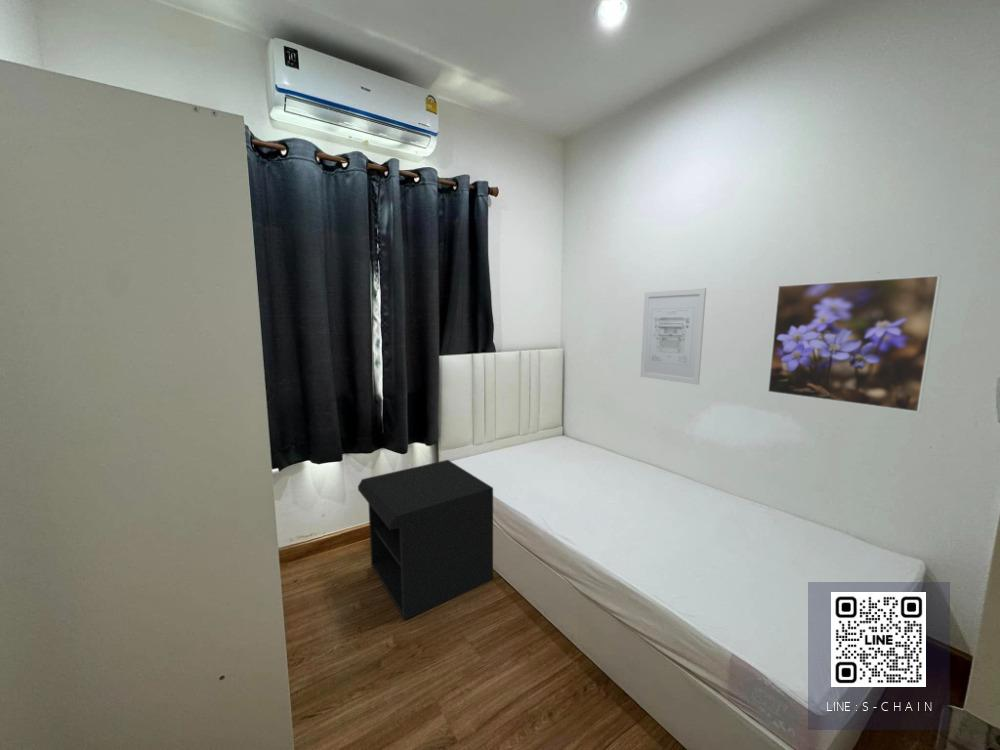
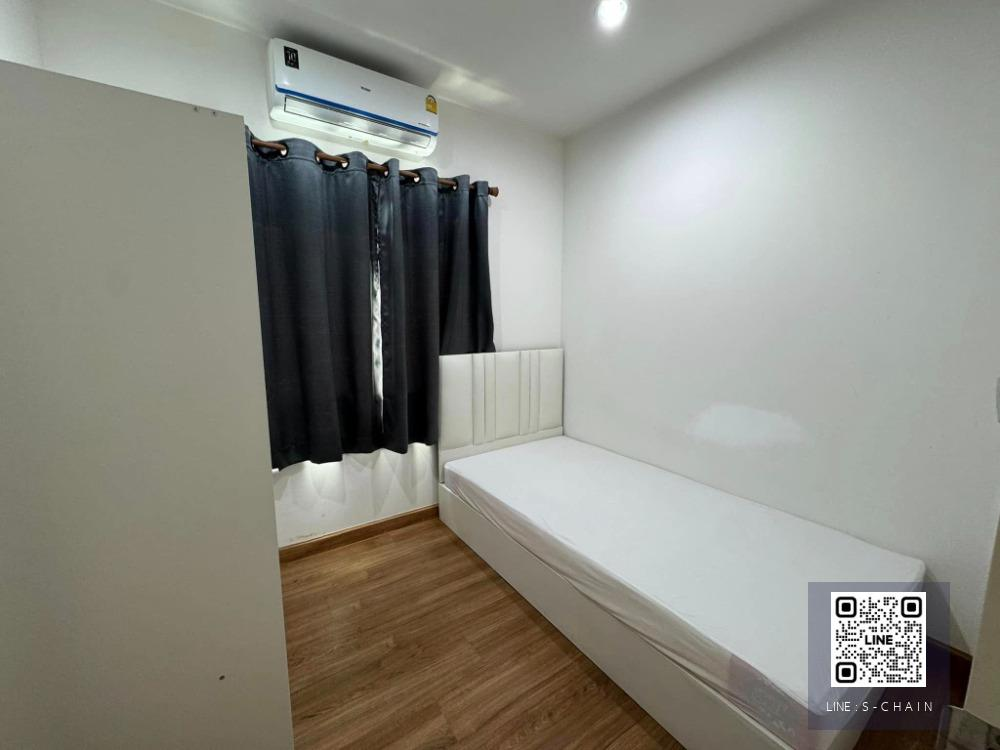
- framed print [767,274,942,413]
- nightstand [357,459,494,621]
- wall art [639,287,707,386]
